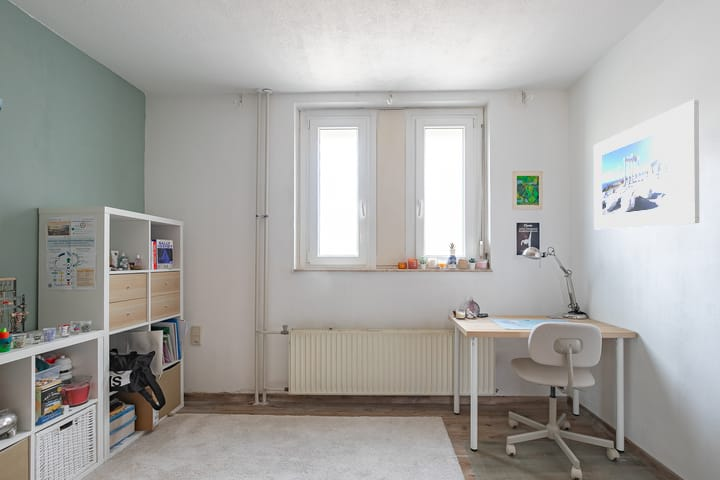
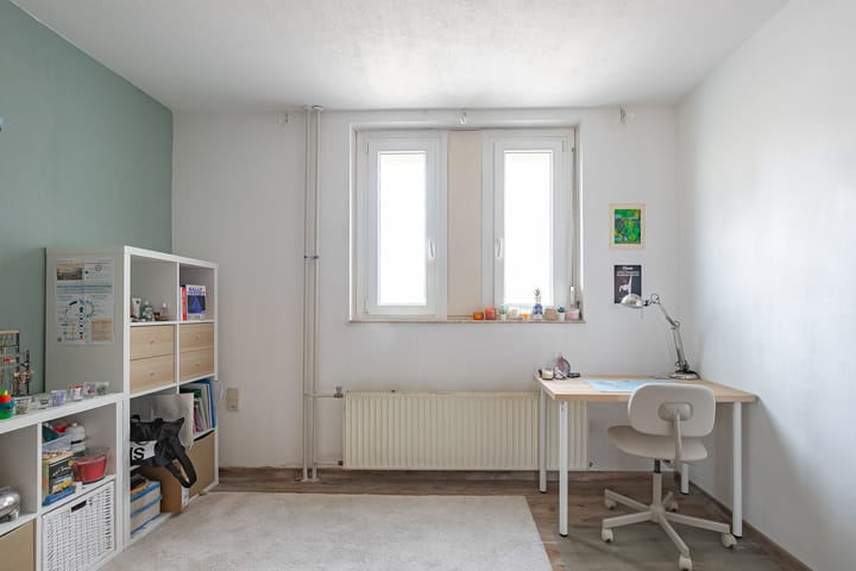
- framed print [593,98,700,231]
